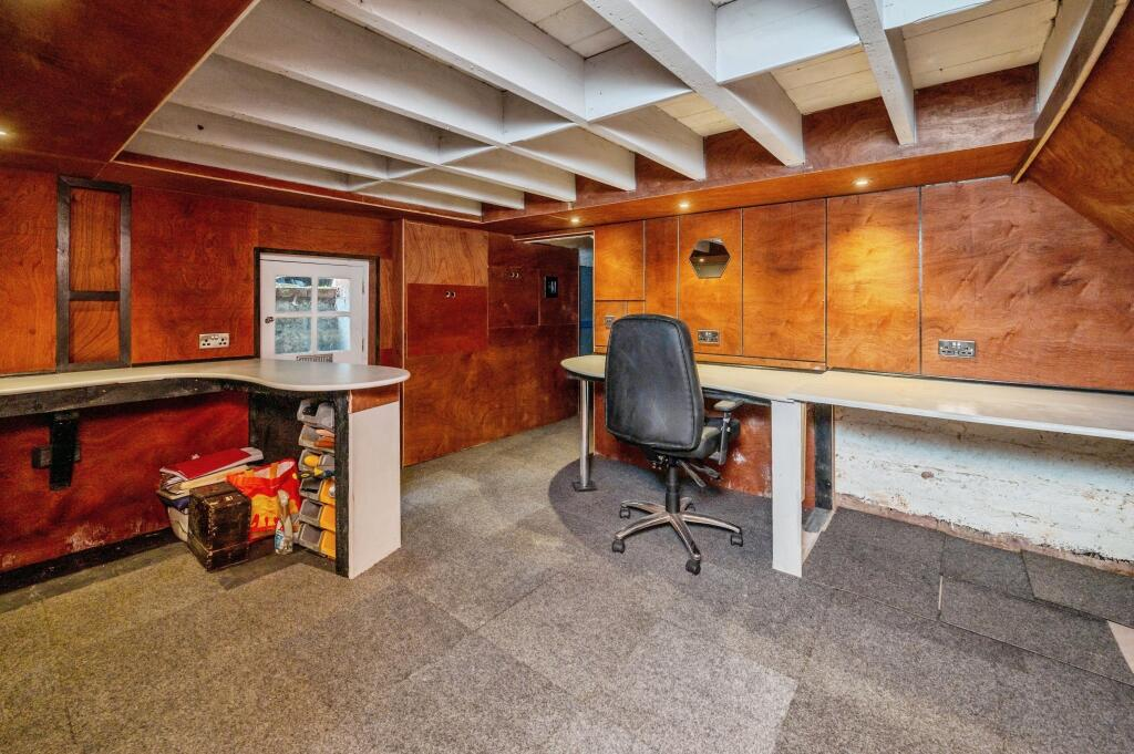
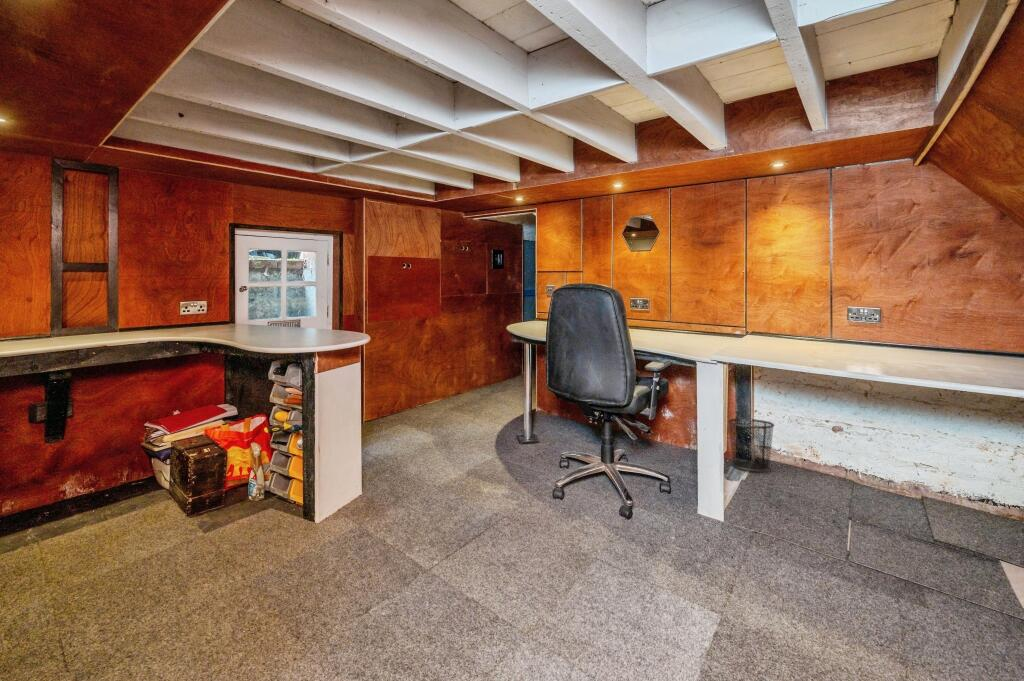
+ waste bin [727,418,775,472]
